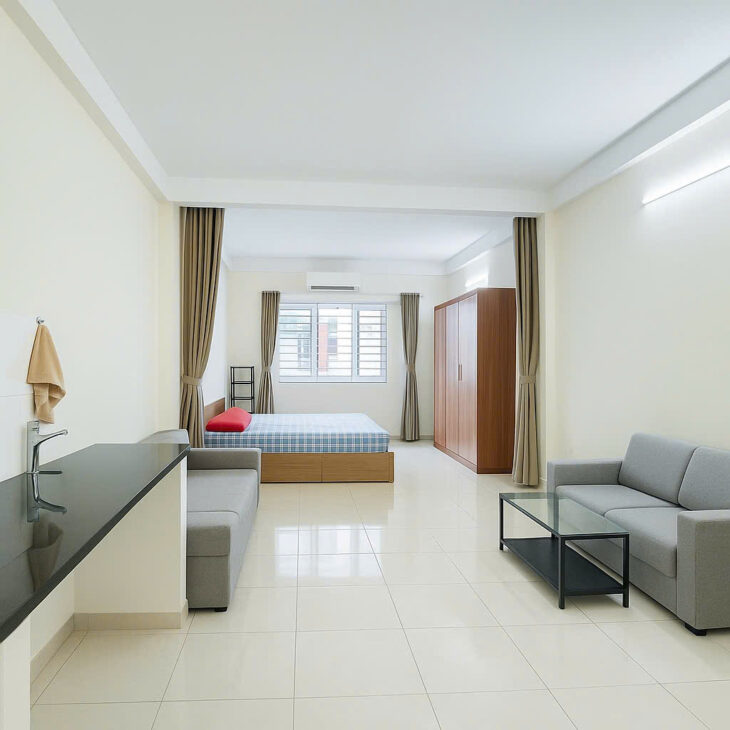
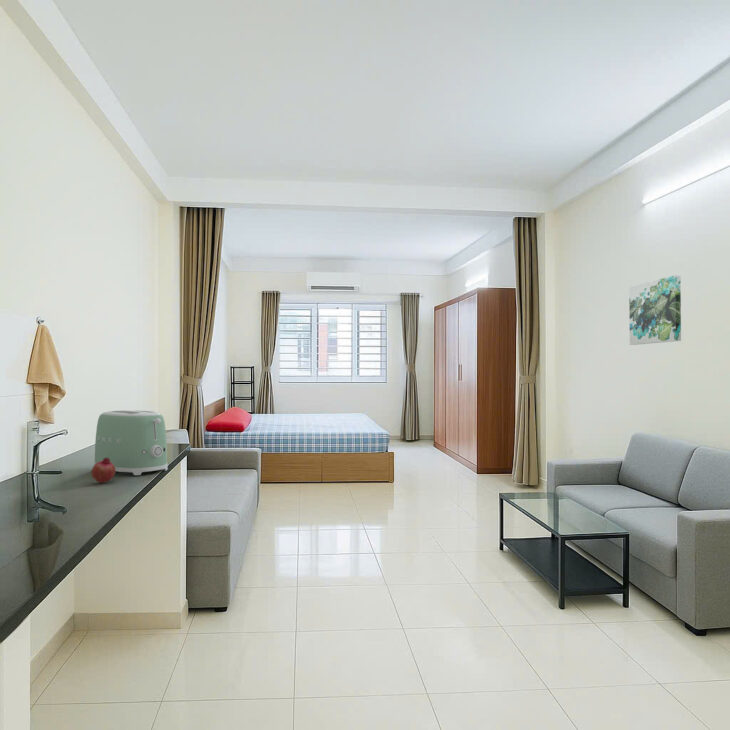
+ toaster [93,409,168,476]
+ fruit [90,458,116,484]
+ wall art [628,274,682,346]
